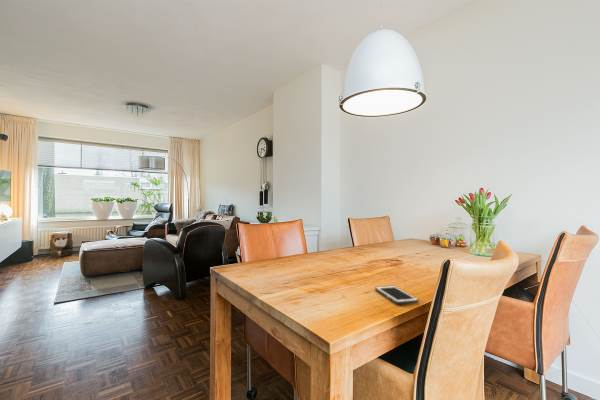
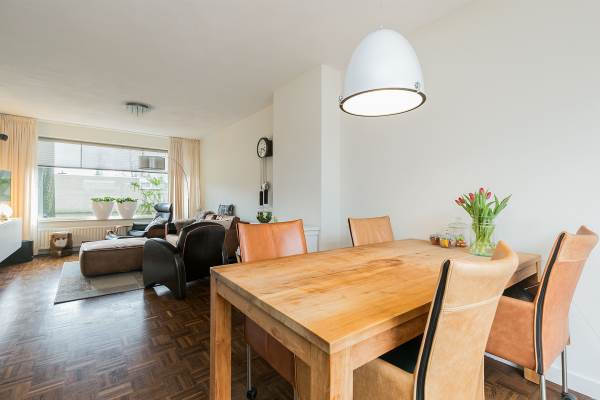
- cell phone [374,285,420,305]
